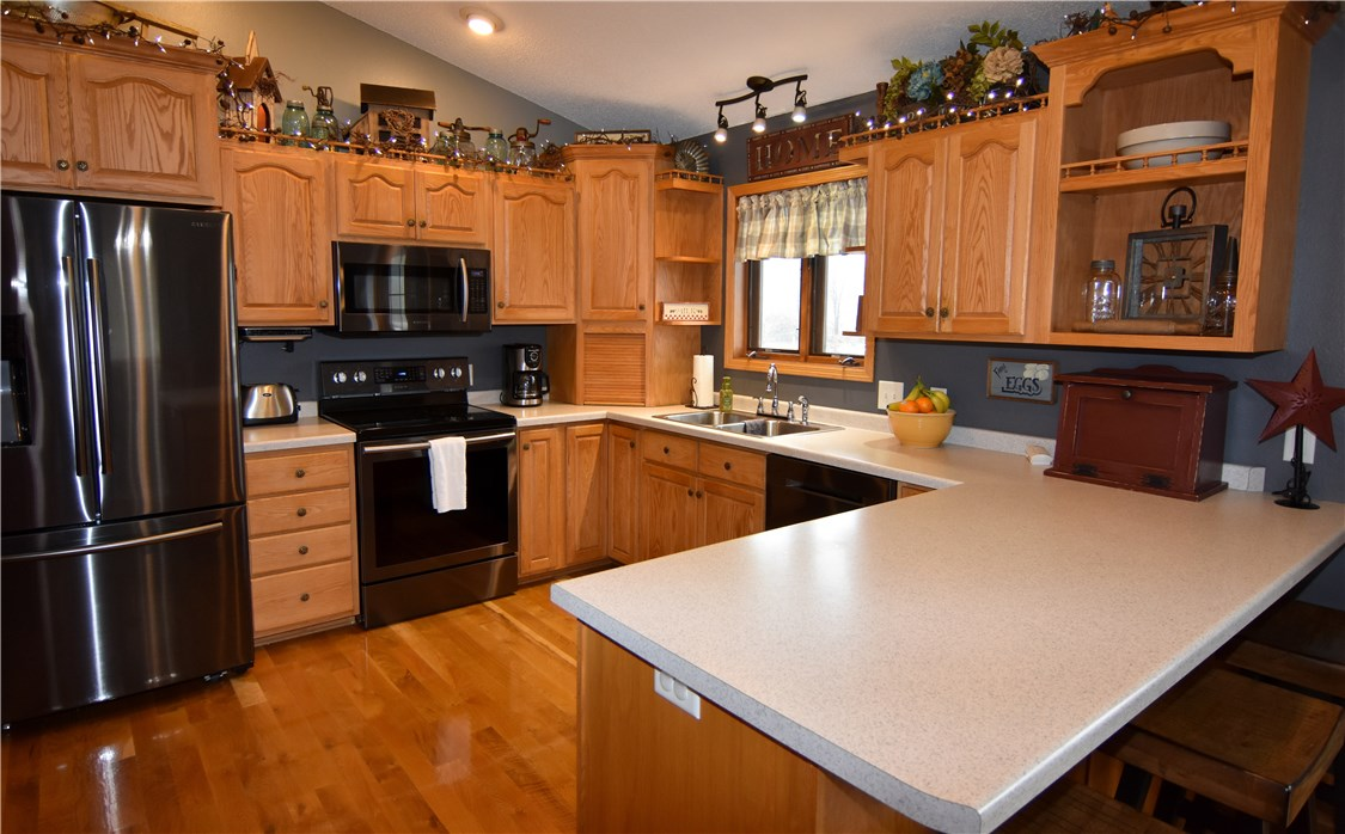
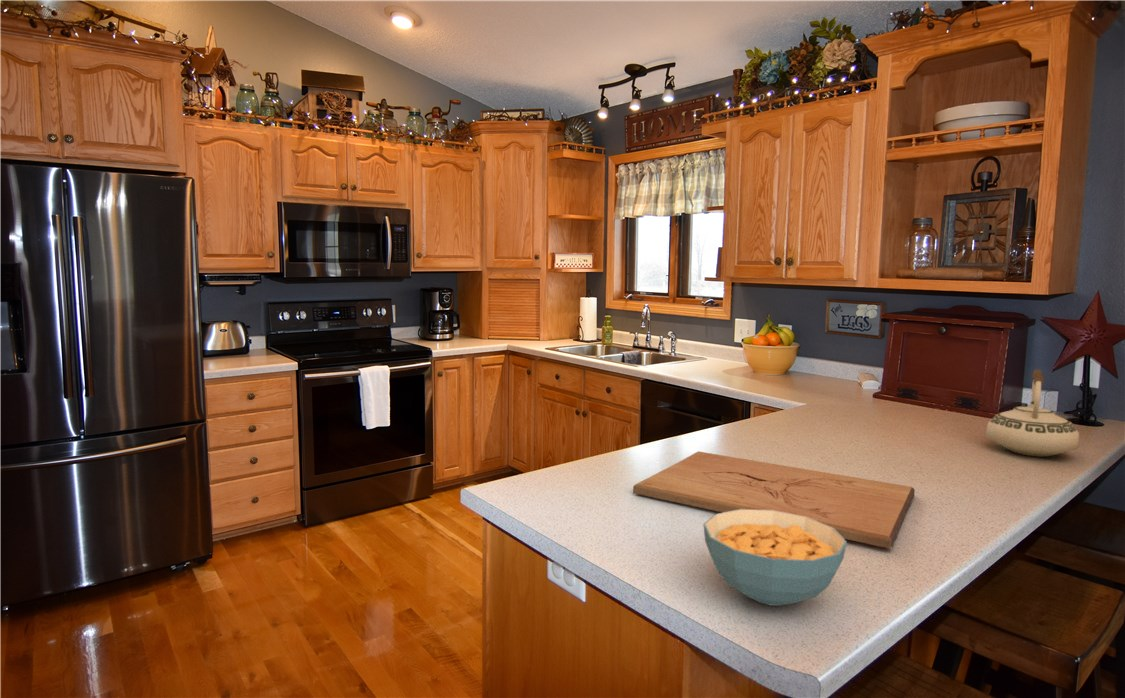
+ cutting board [632,450,916,550]
+ teakettle [984,369,1080,458]
+ cereal bowl [702,509,848,607]
